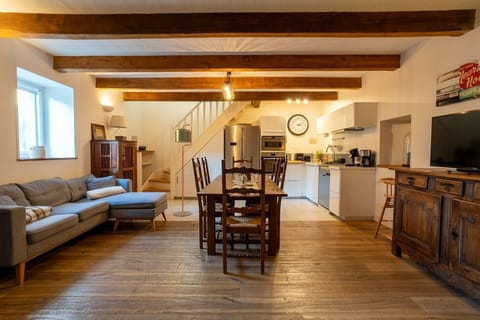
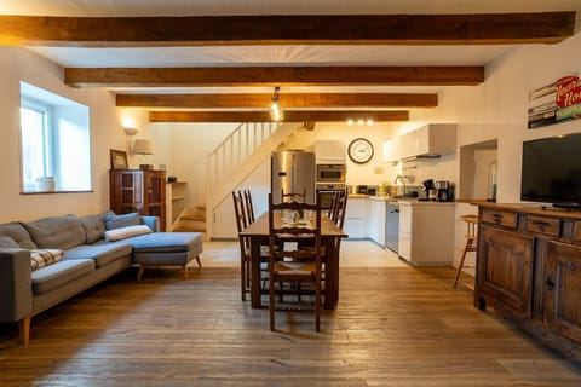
- floor lamp [173,123,193,217]
